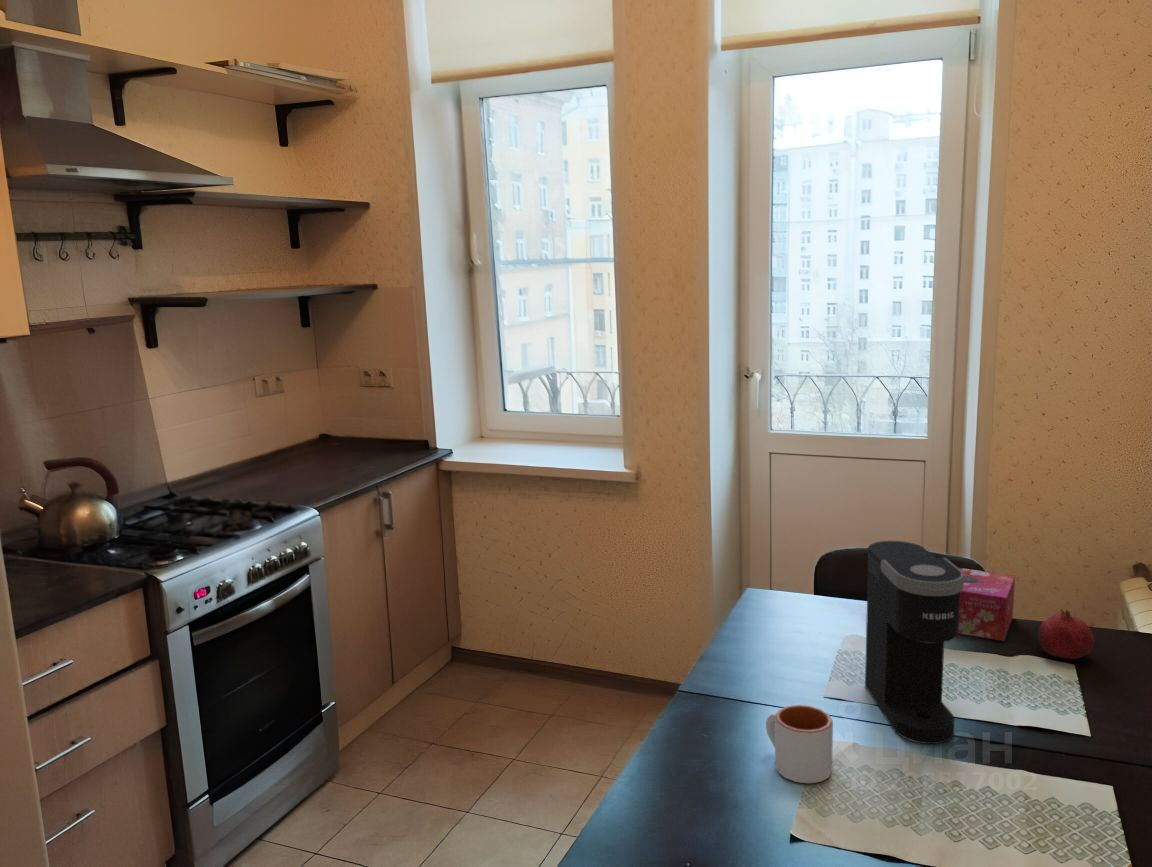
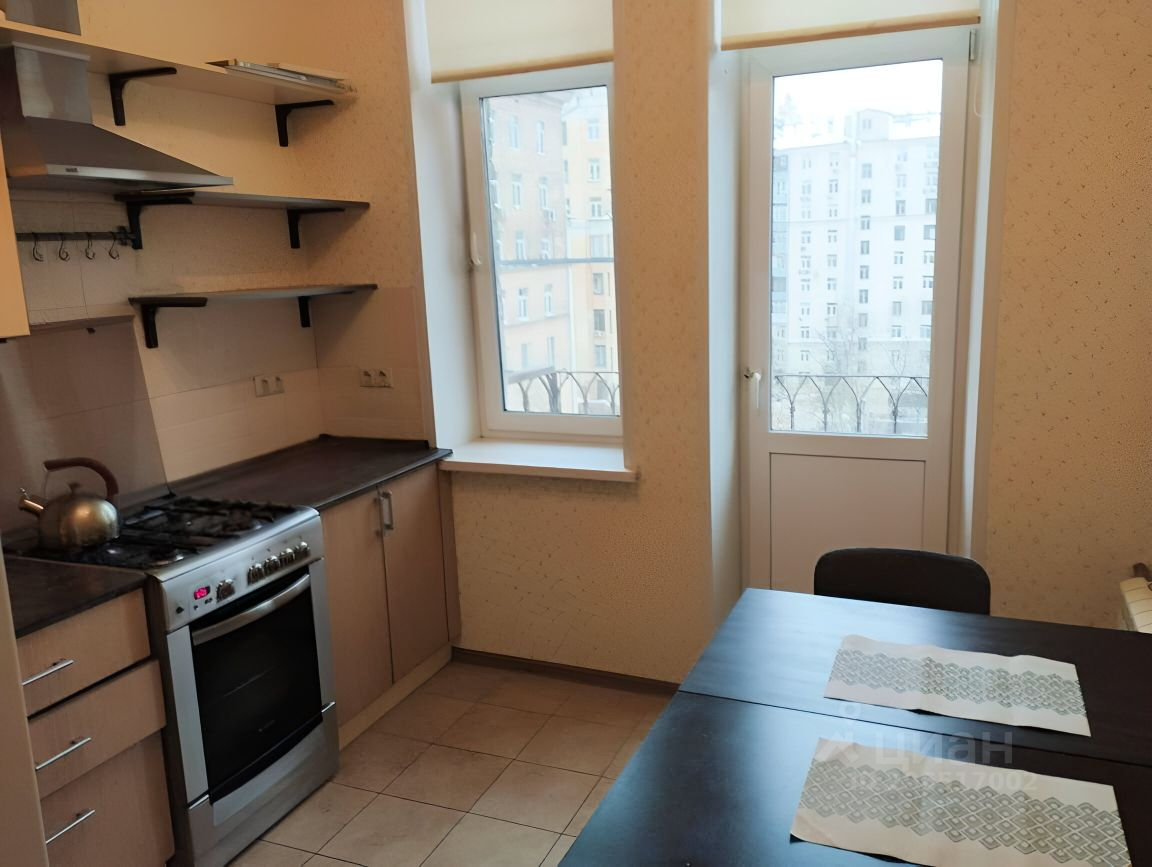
- fruit [1037,608,1095,660]
- tissue box [958,567,1016,642]
- mug [765,704,834,785]
- coffee maker [864,540,964,745]
